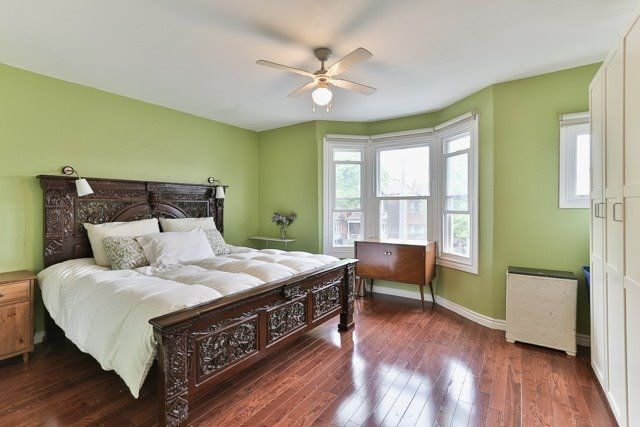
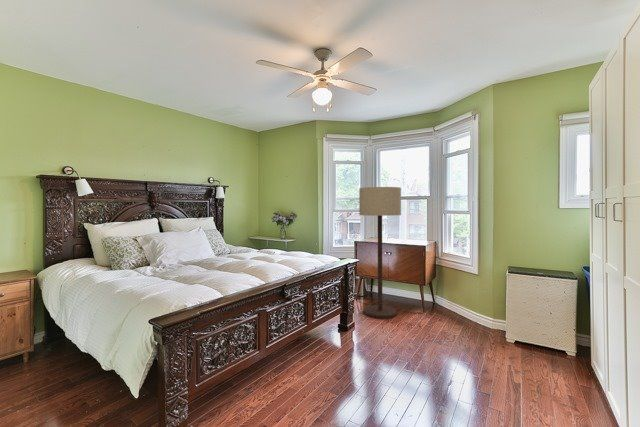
+ floor lamp [358,186,402,319]
